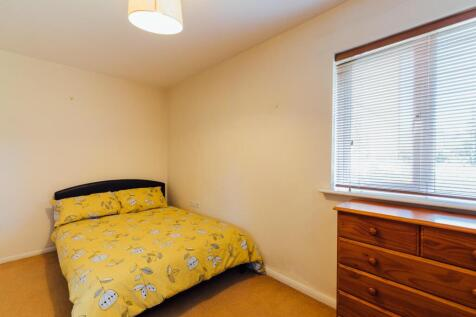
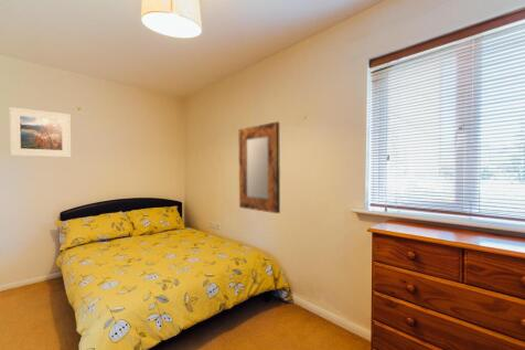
+ home mirror [238,120,281,214]
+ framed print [8,106,72,159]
